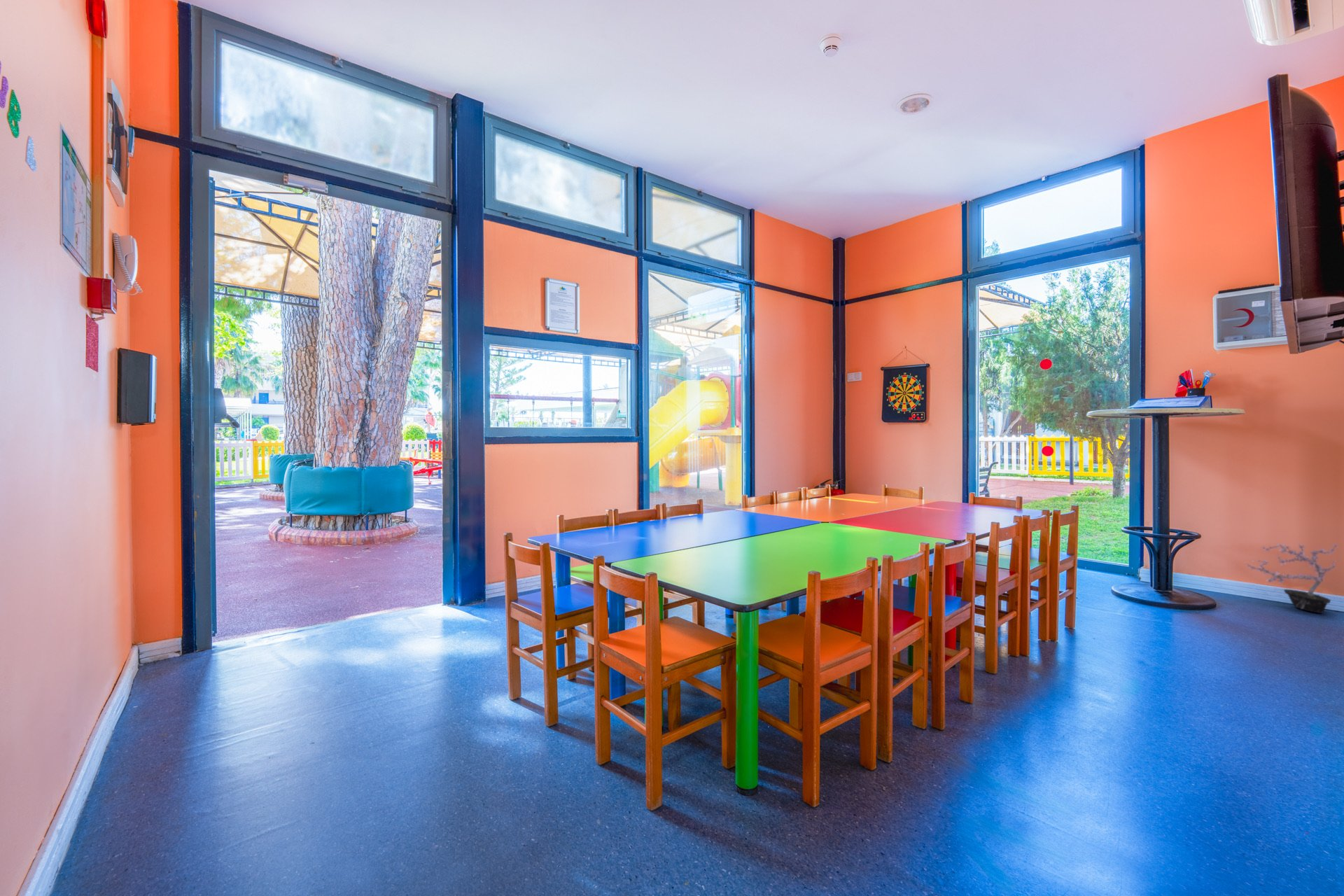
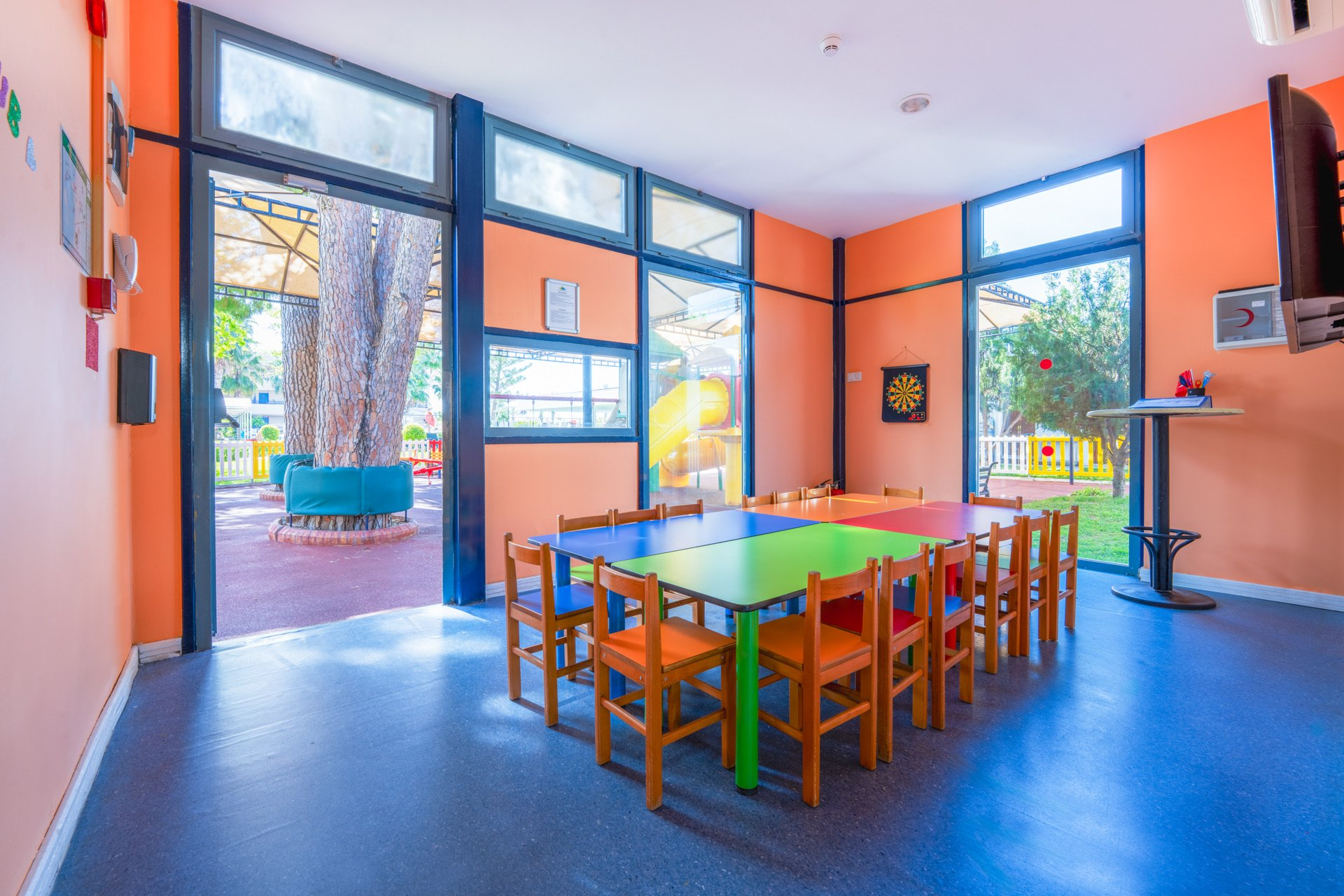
- potted plant [1245,542,1340,614]
